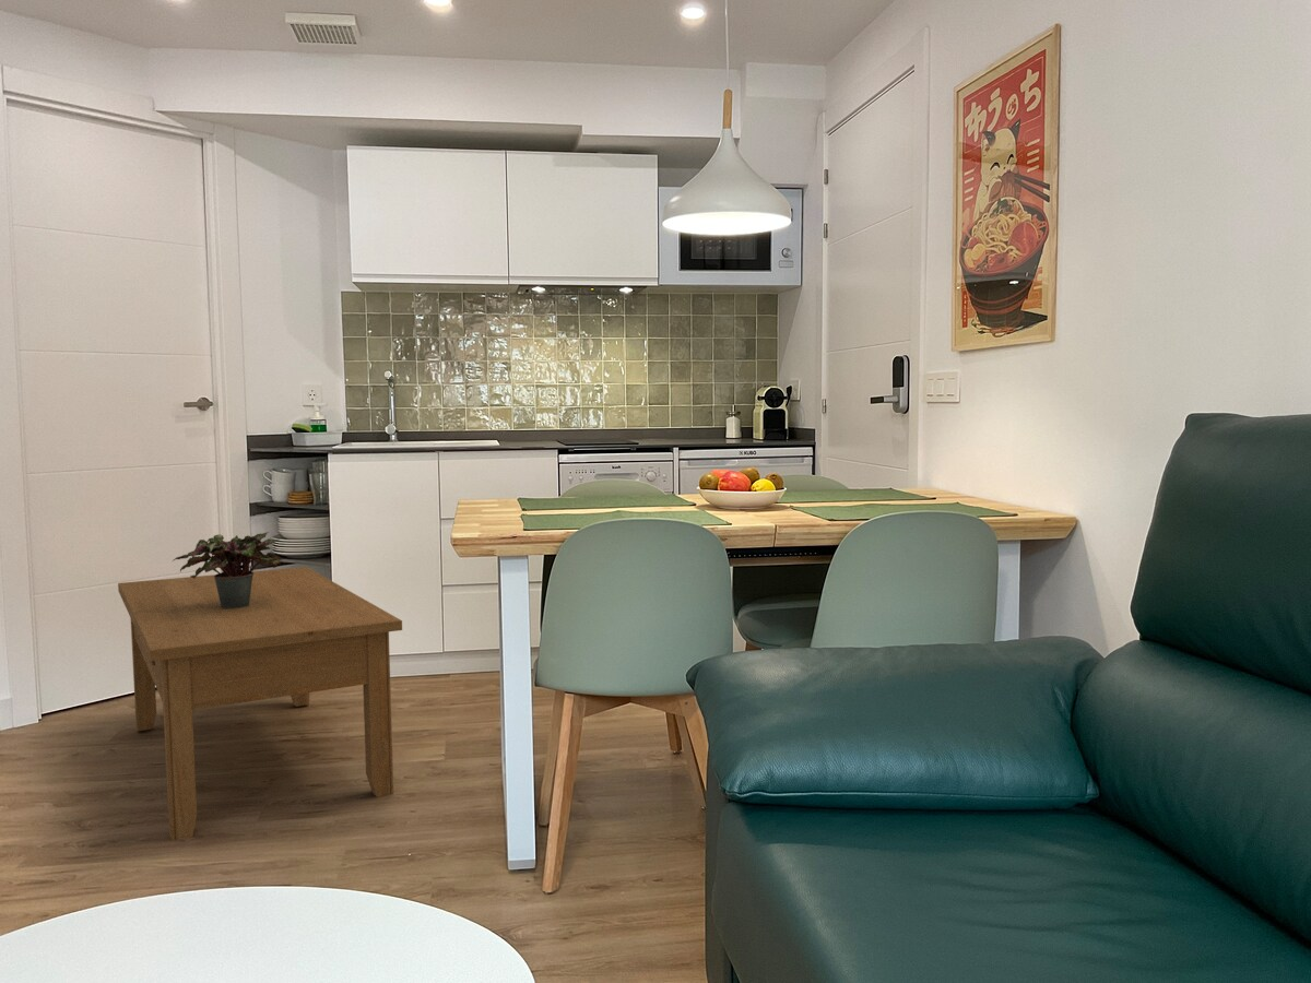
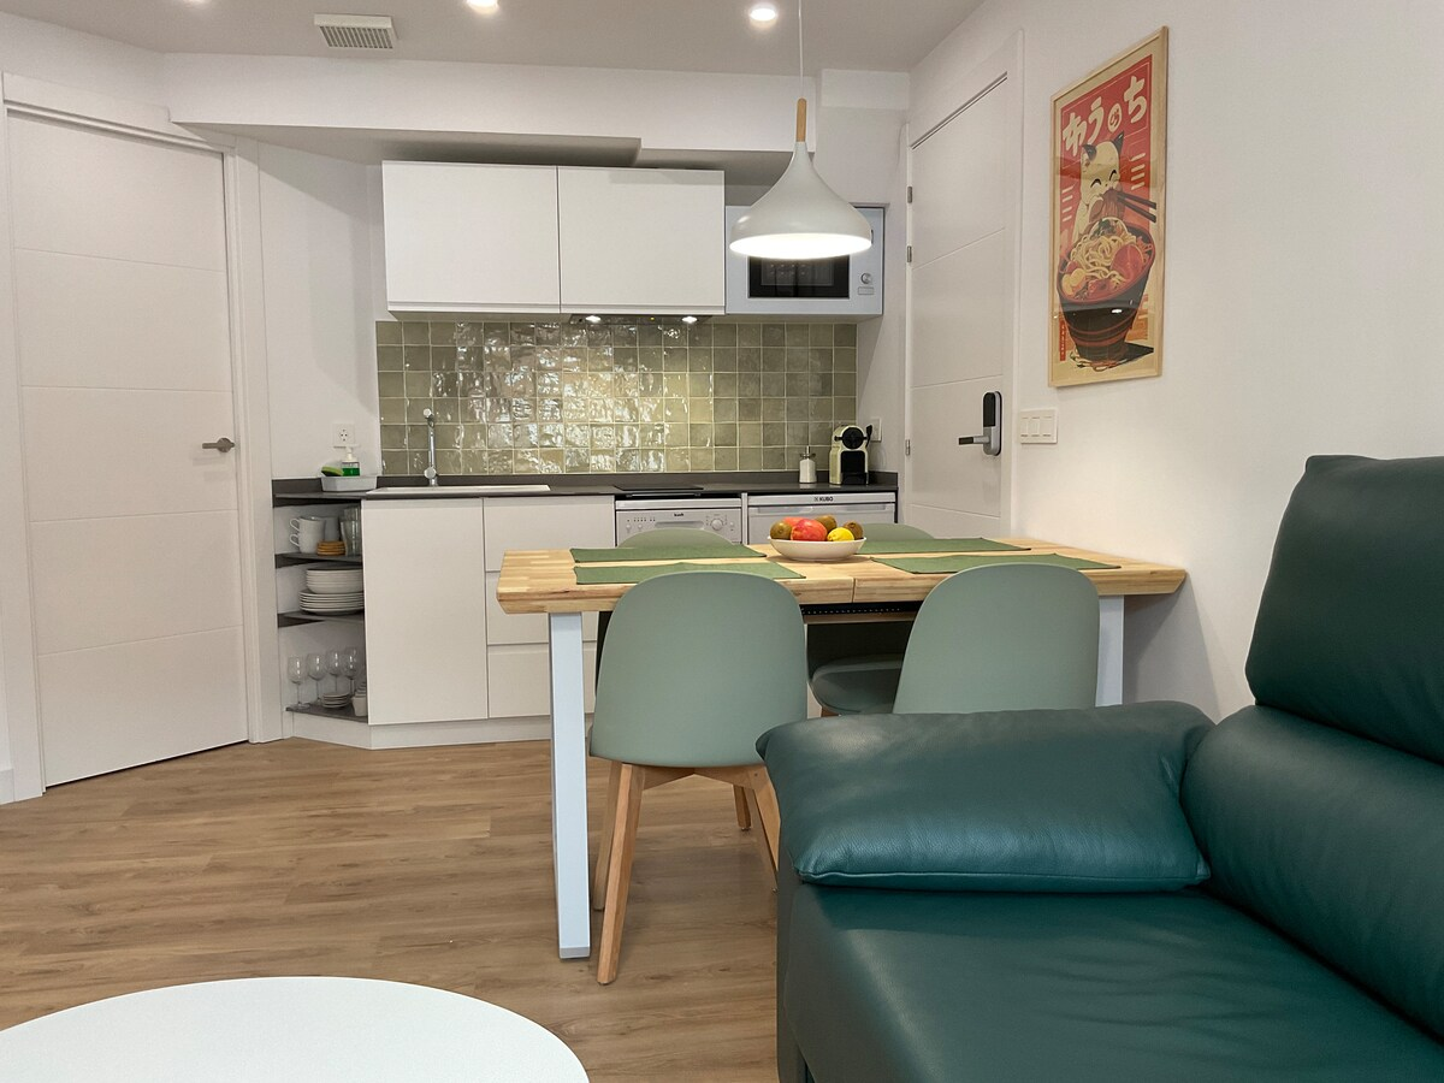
- coffee table [117,566,403,842]
- potted plant [172,531,284,608]
